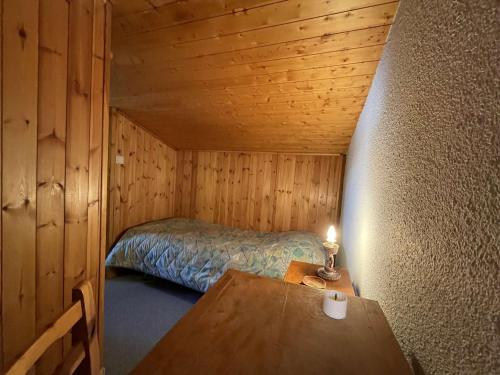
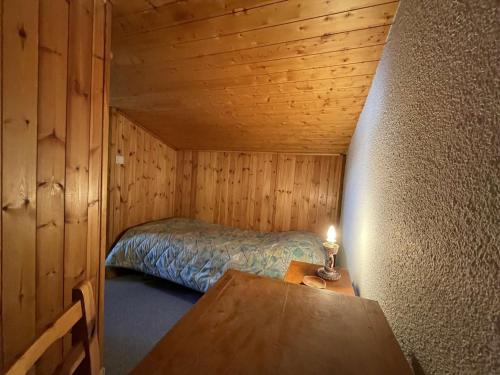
- candle [322,289,349,320]
